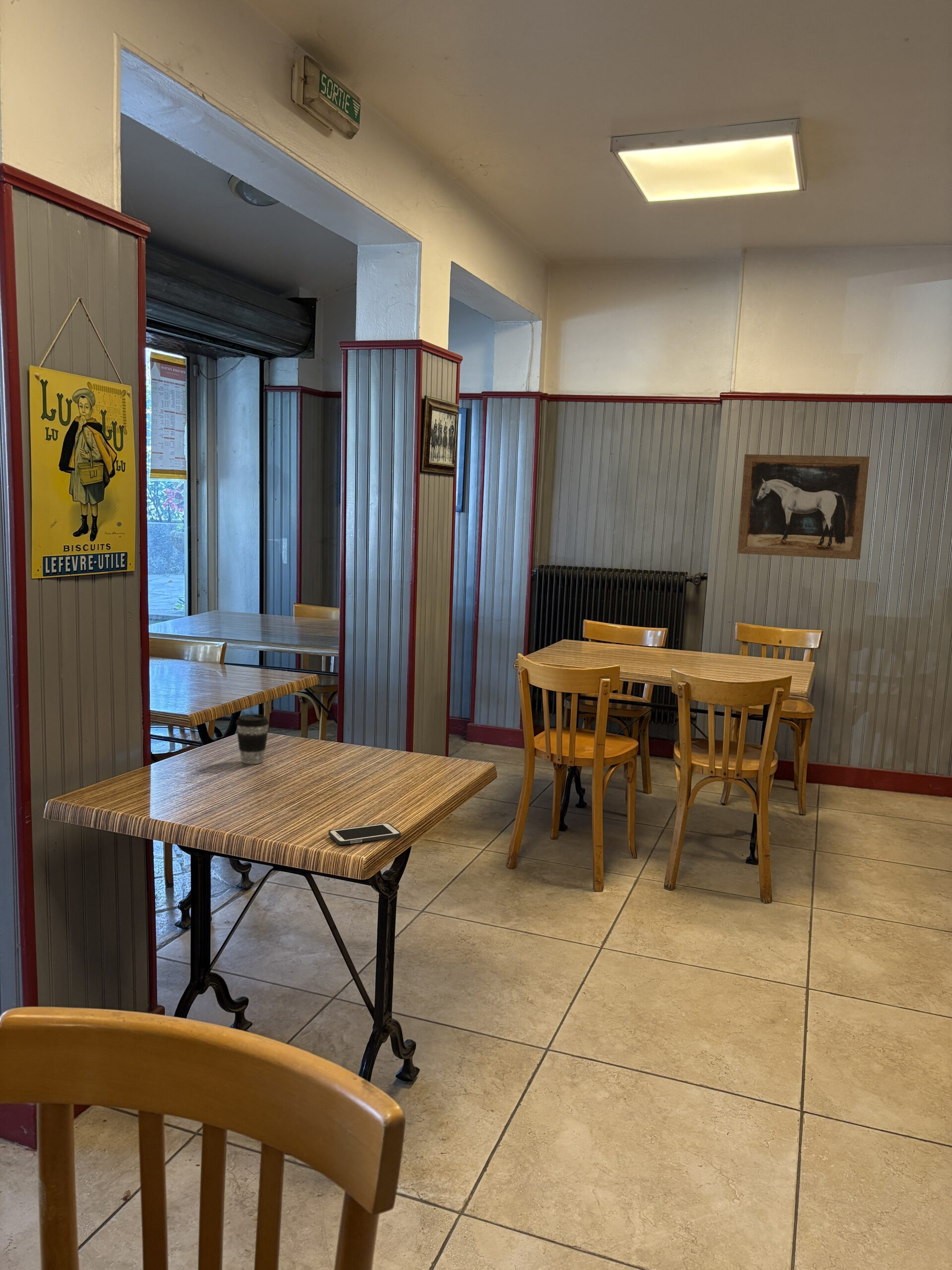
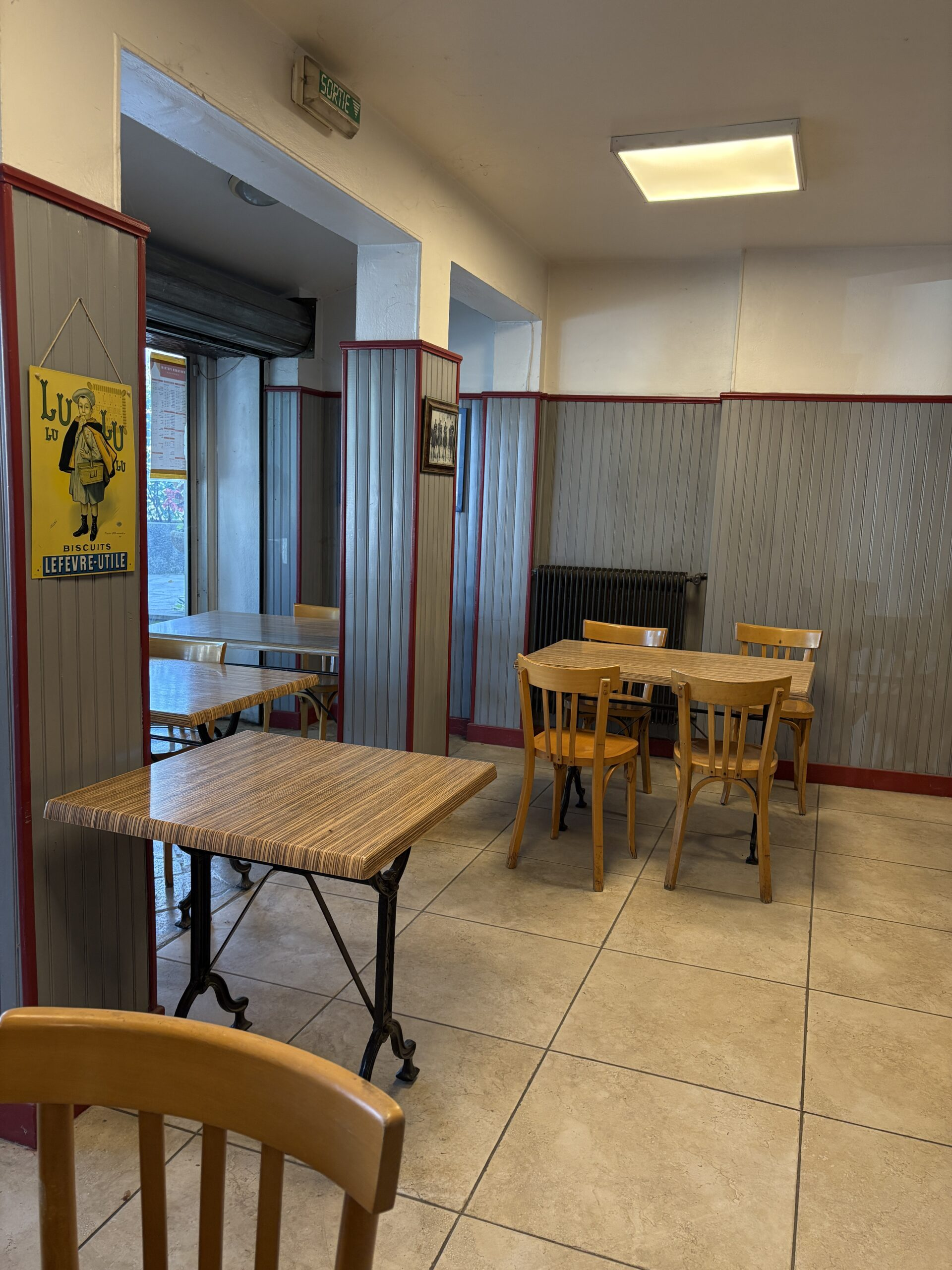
- coffee cup [236,714,270,765]
- cell phone [328,823,401,845]
- wall art [737,454,870,560]
